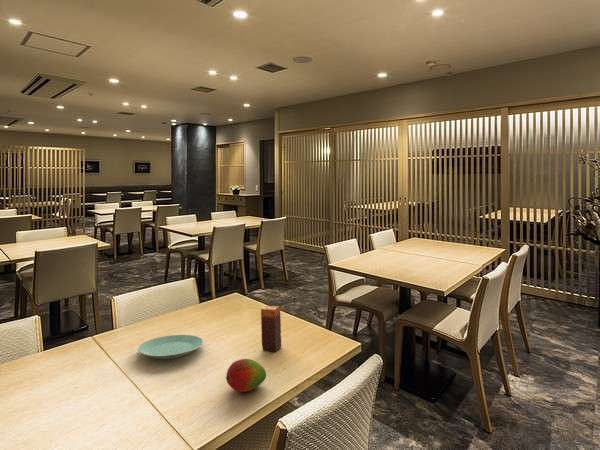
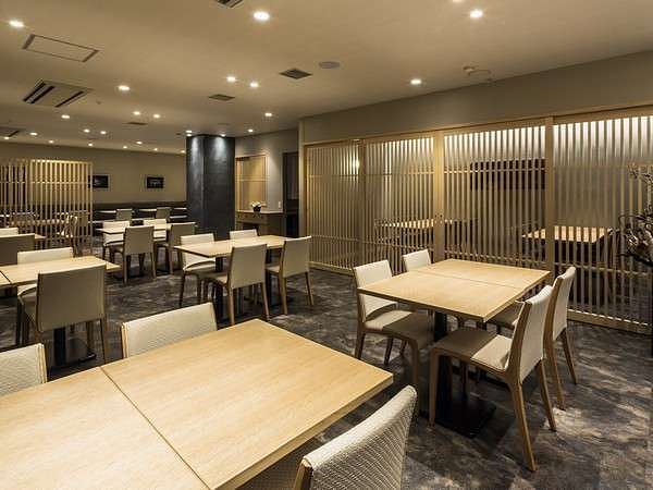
- plate [137,334,204,360]
- candle [260,305,282,352]
- fruit [225,358,267,393]
